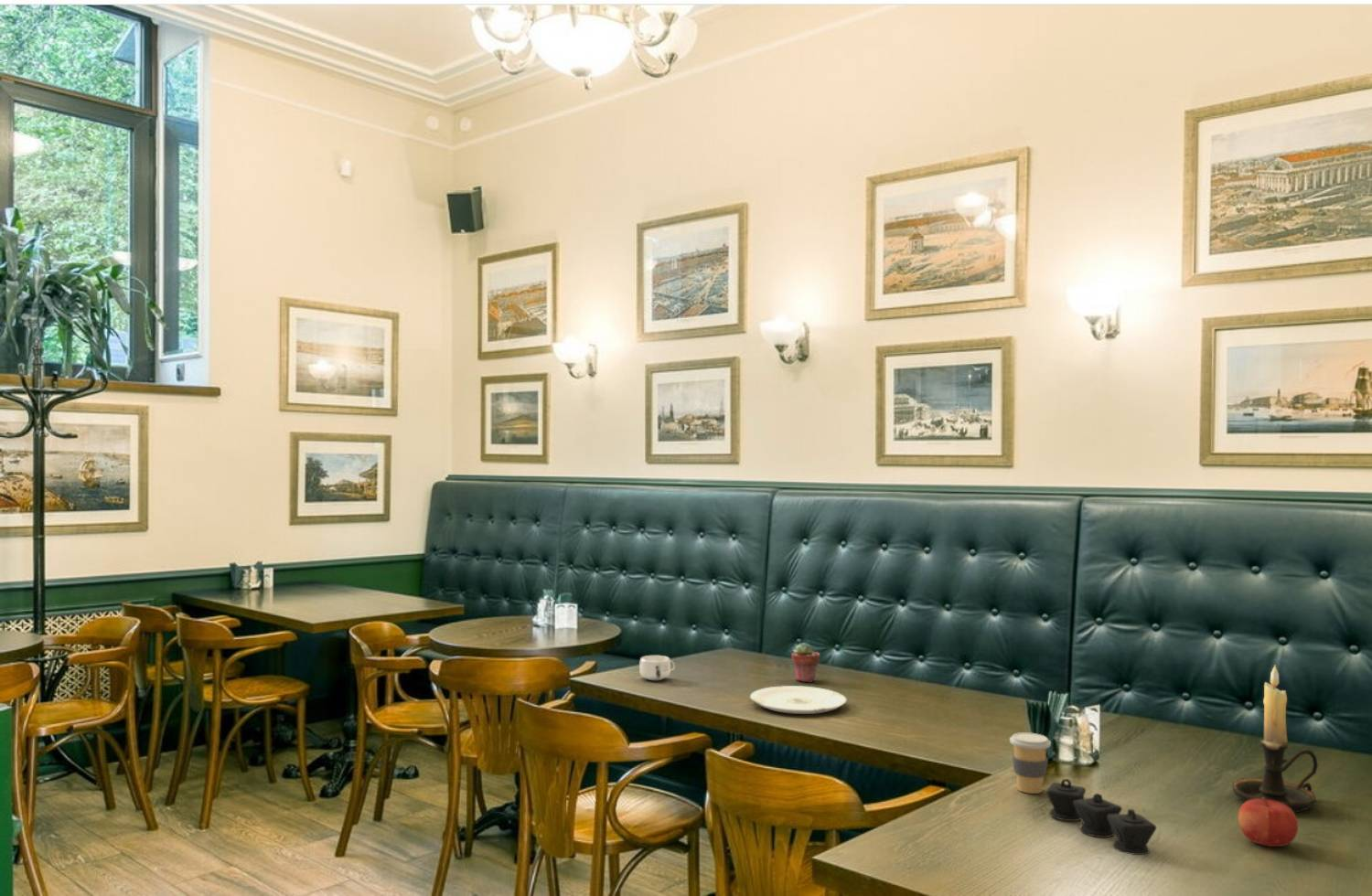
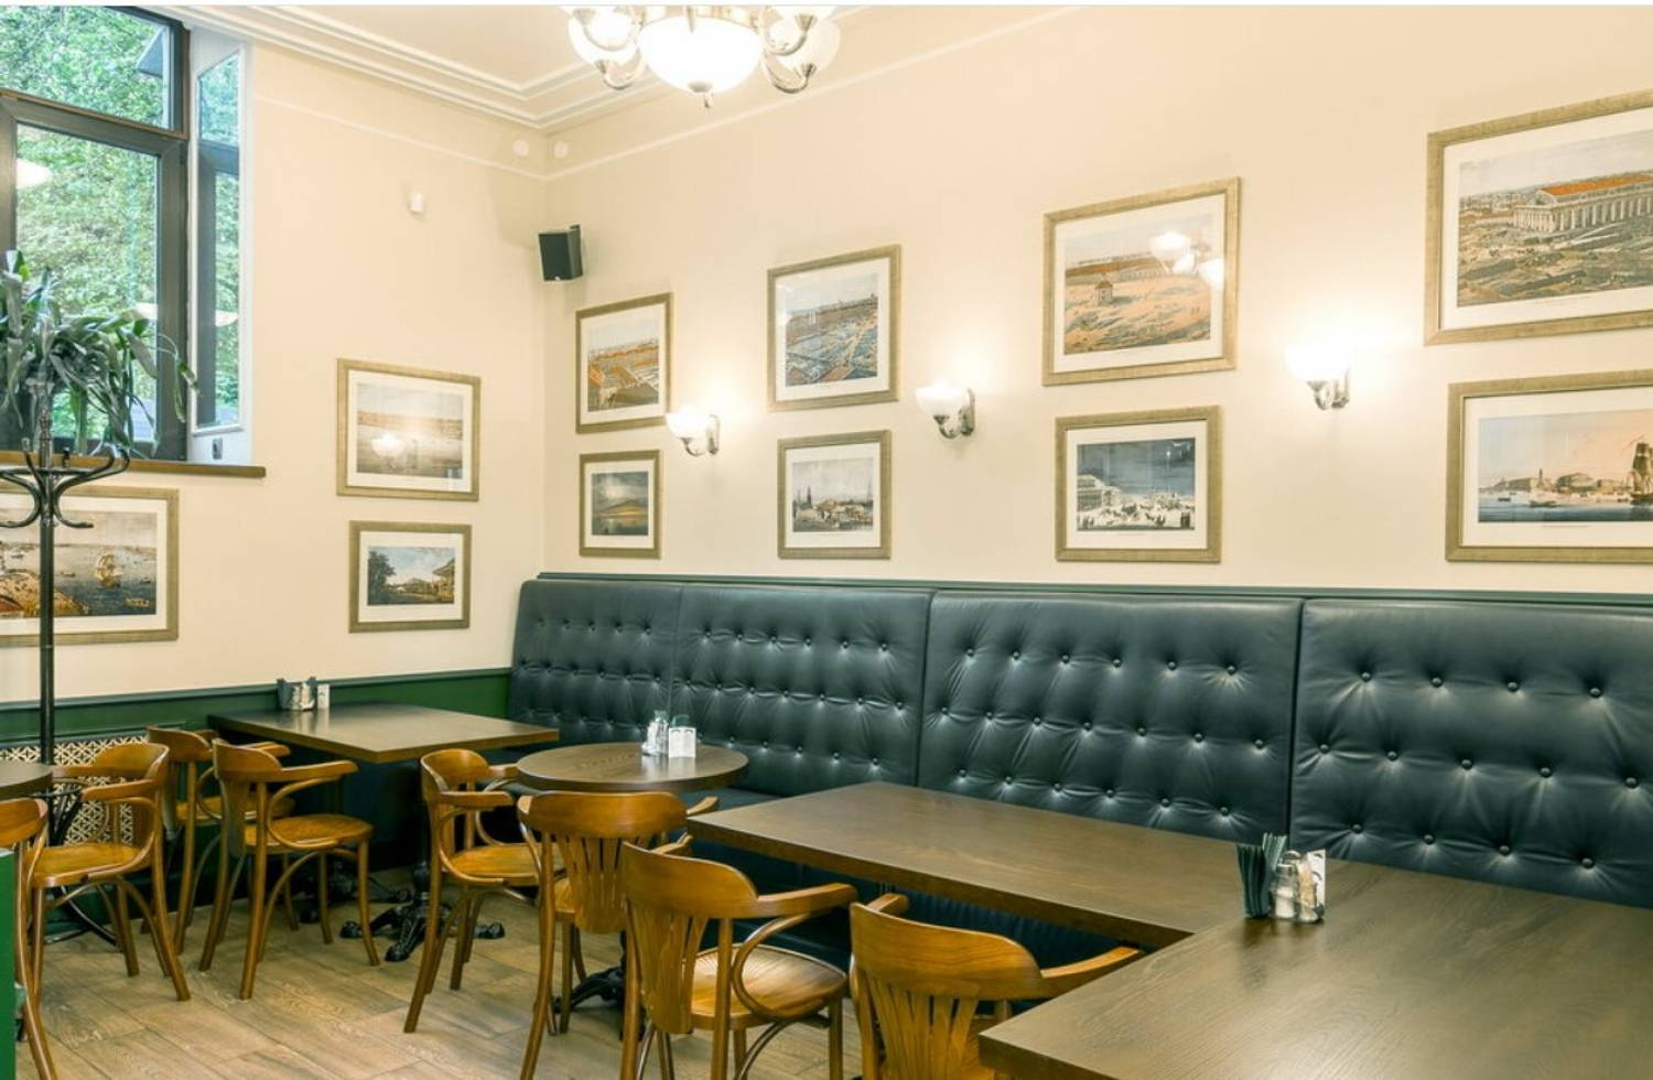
- coffee cup [1009,731,1052,795]
- plate [749,685,847,715]
- candle holder [1231,665,1319,814]
- potted succulent [790,642,820,683]
- fruit [1237,797,1299,848]
- mug [638,655,676,681]
- sugar bowl [1045,778,1157,856]
